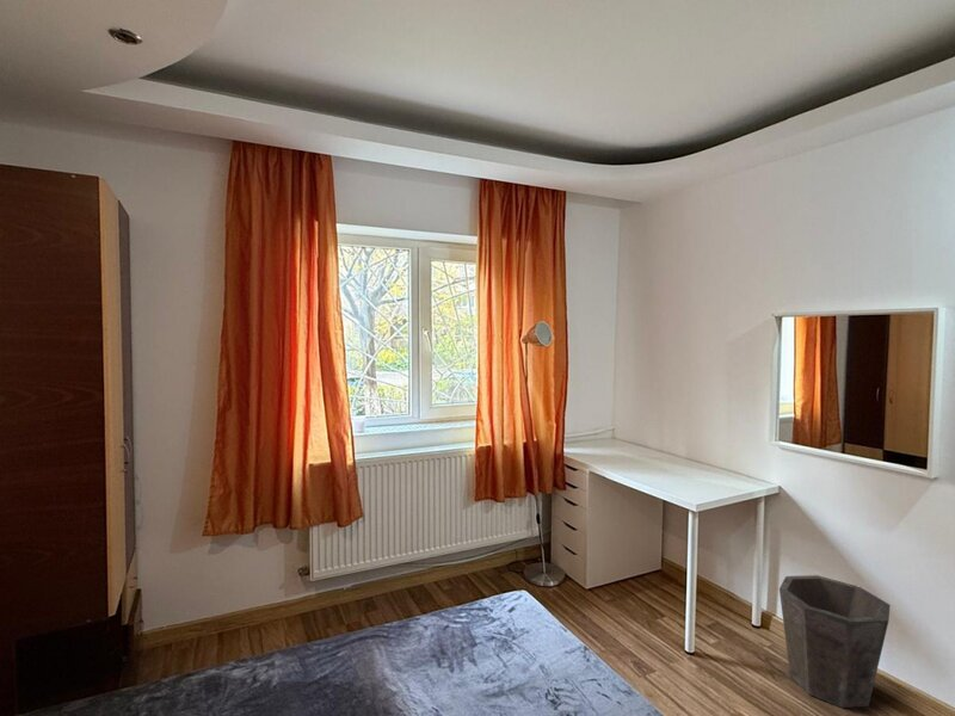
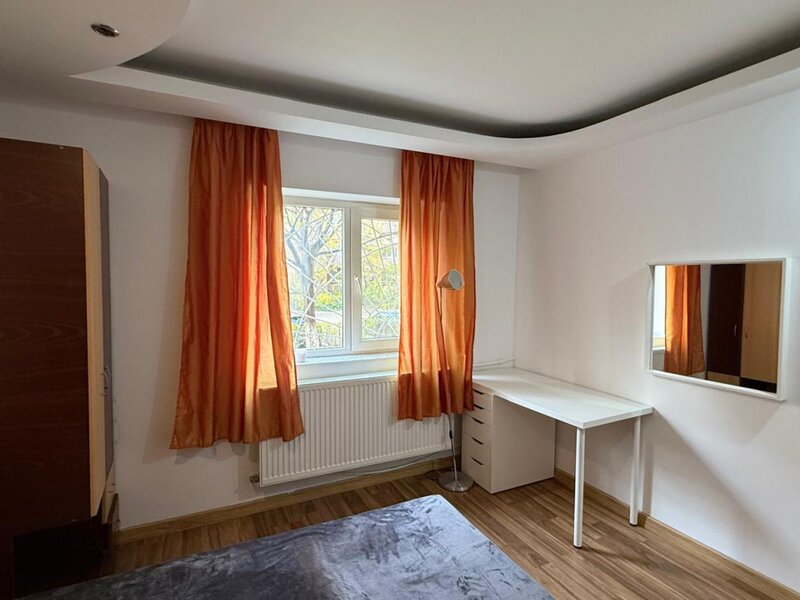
- waste bin [778,574,892,709]
